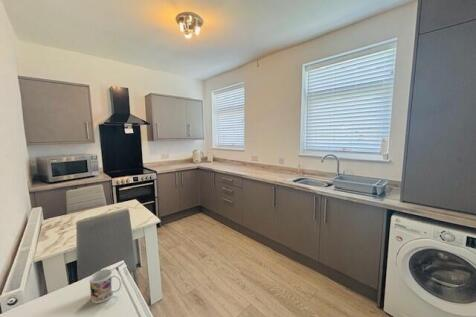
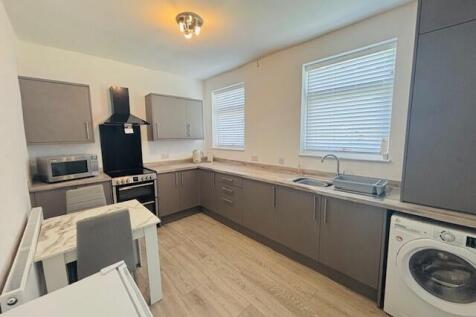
- mug [89,268,123,305]
